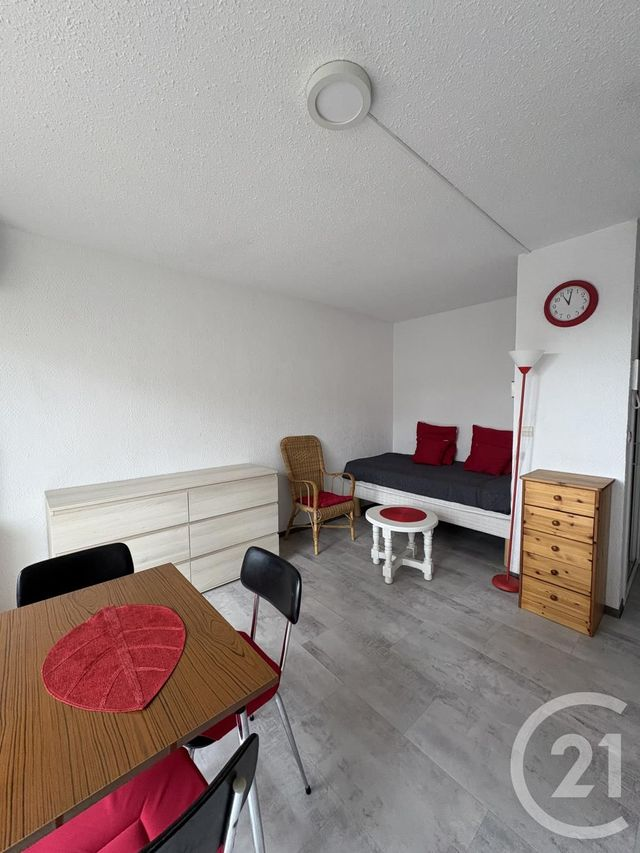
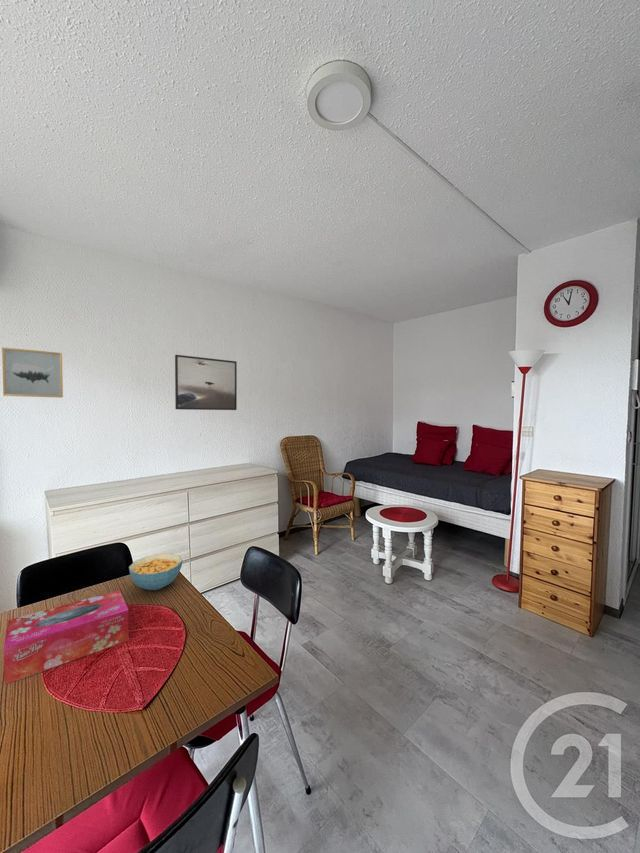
+ cereal bowl [128,553,183,591]
+ wall art [1,346,64,399]
+ tissue box [3,589,130,685]
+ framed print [174,354,238,411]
